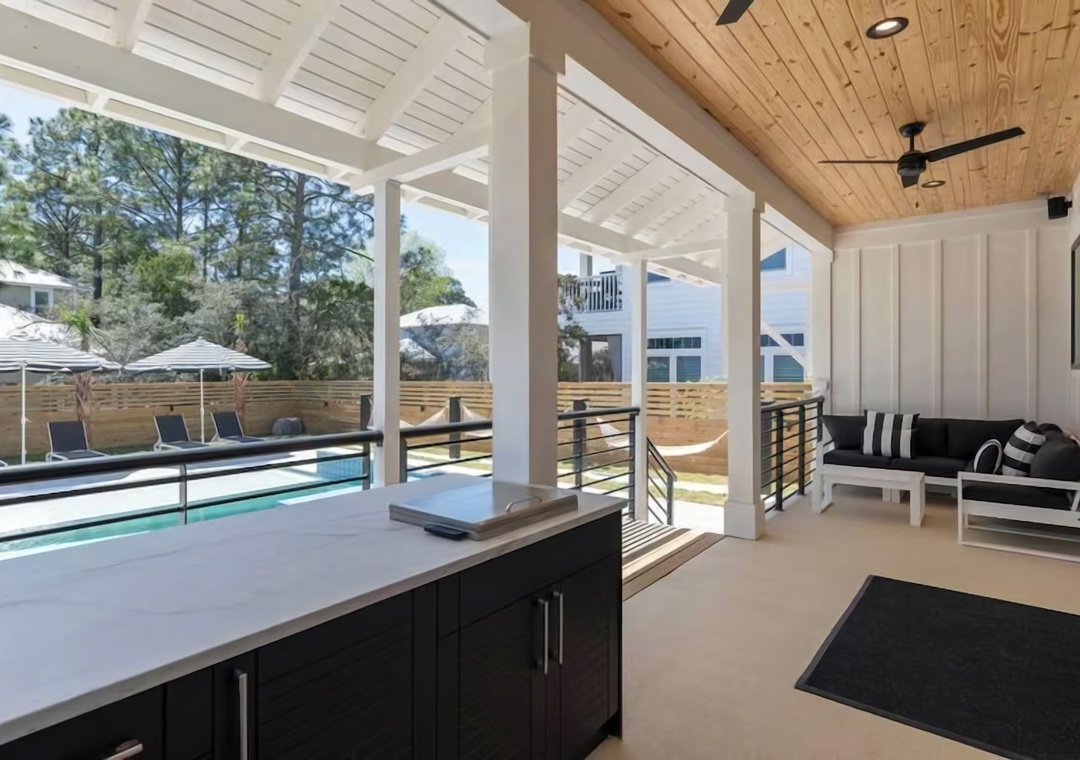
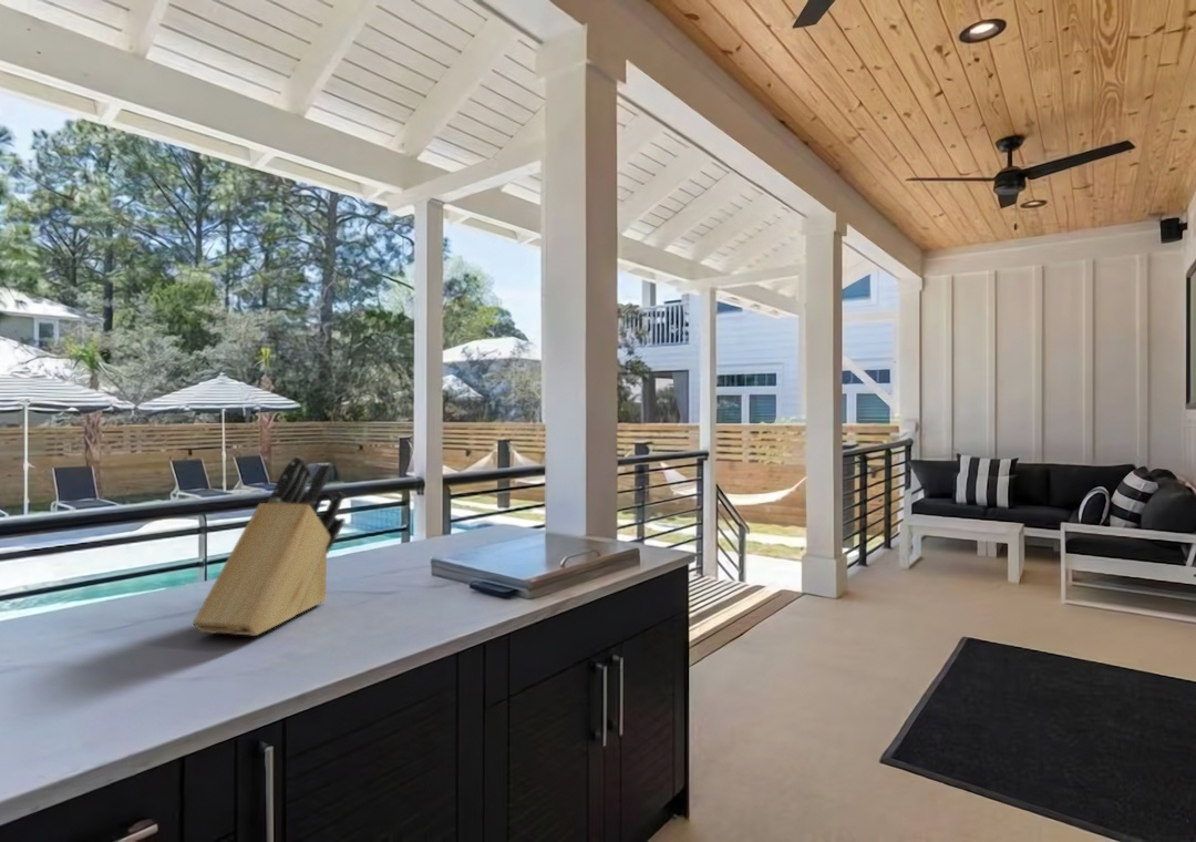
+ knife block [192,455,347,637]
